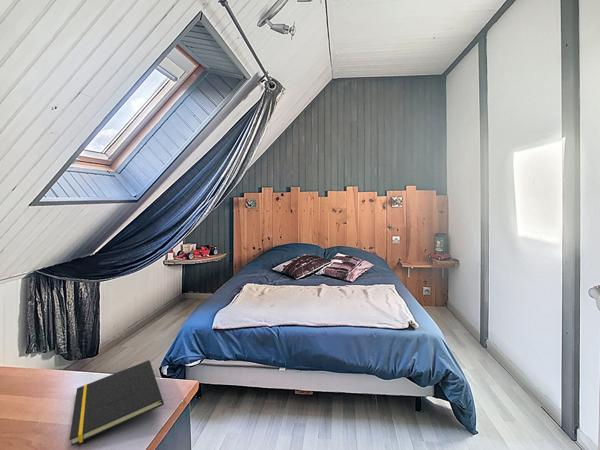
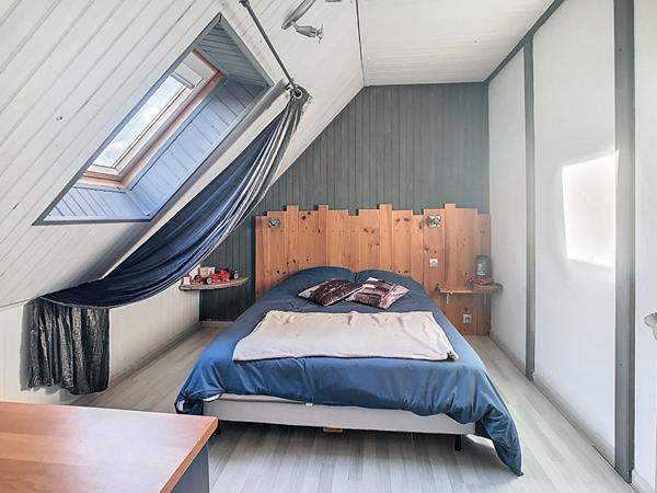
- notepad [68,359,164,447]
